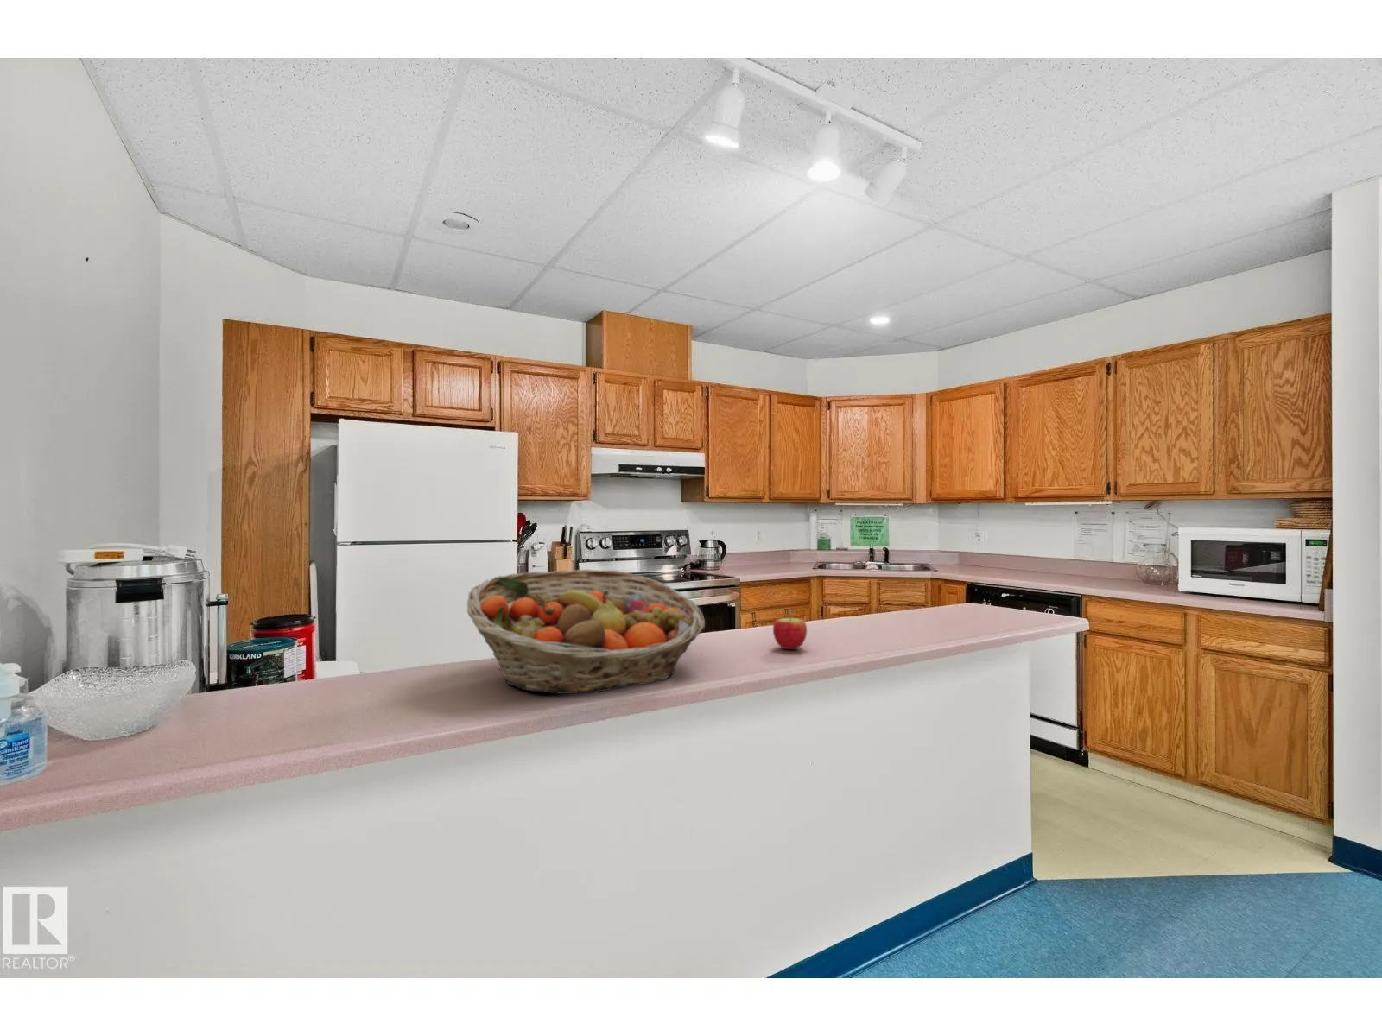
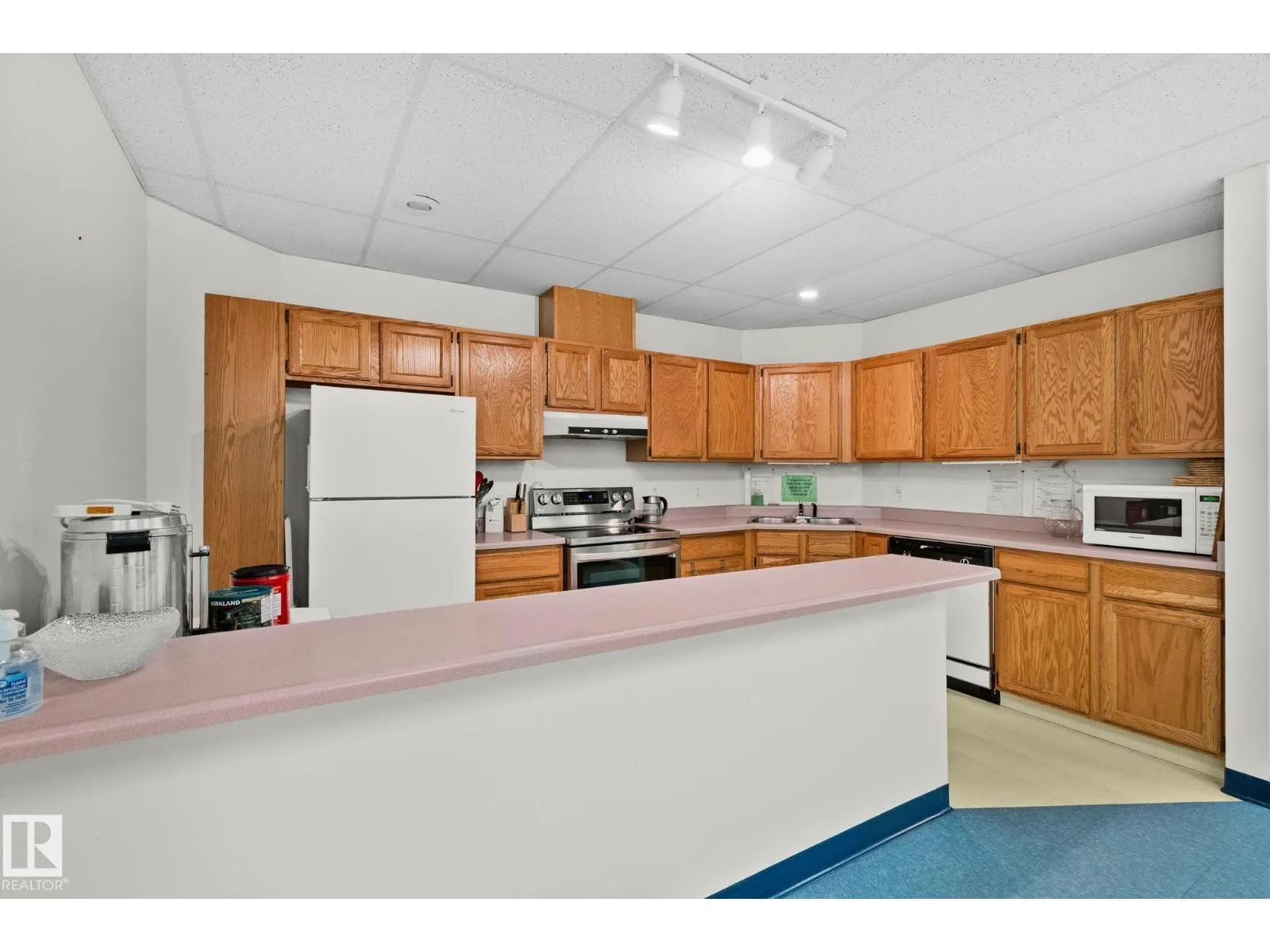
- fruit basket [467,568,705,695]
- apple [773,607,807,650]
